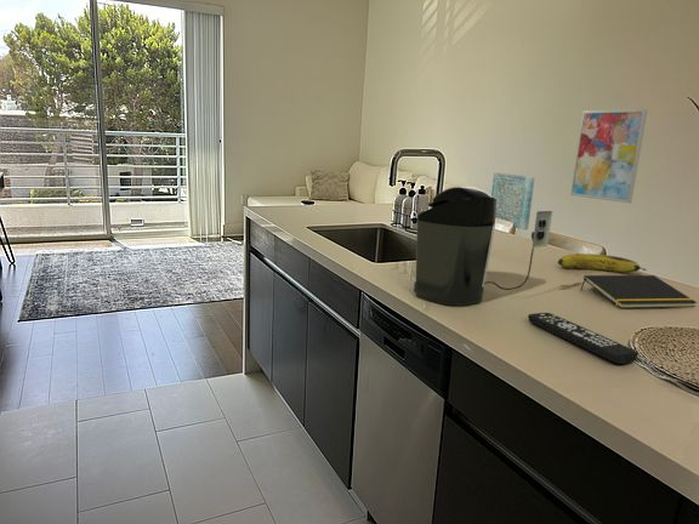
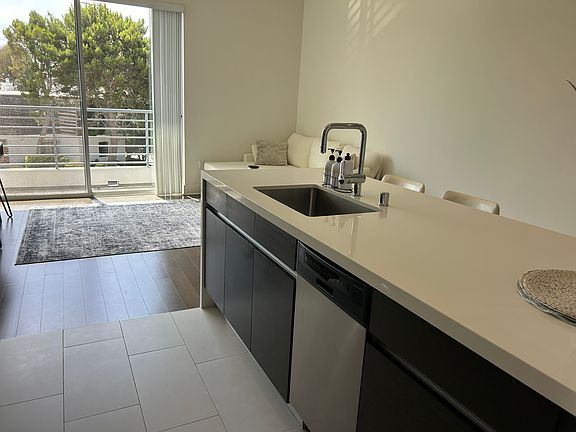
- notepad [579,274,698,309]
- fruit [557,252,648,274]
- wall art [490,172,536,230]
- remote control [527,312,640,365]
- wall art [570,108,649,204]
- coffee maker [413,186,553,307]
